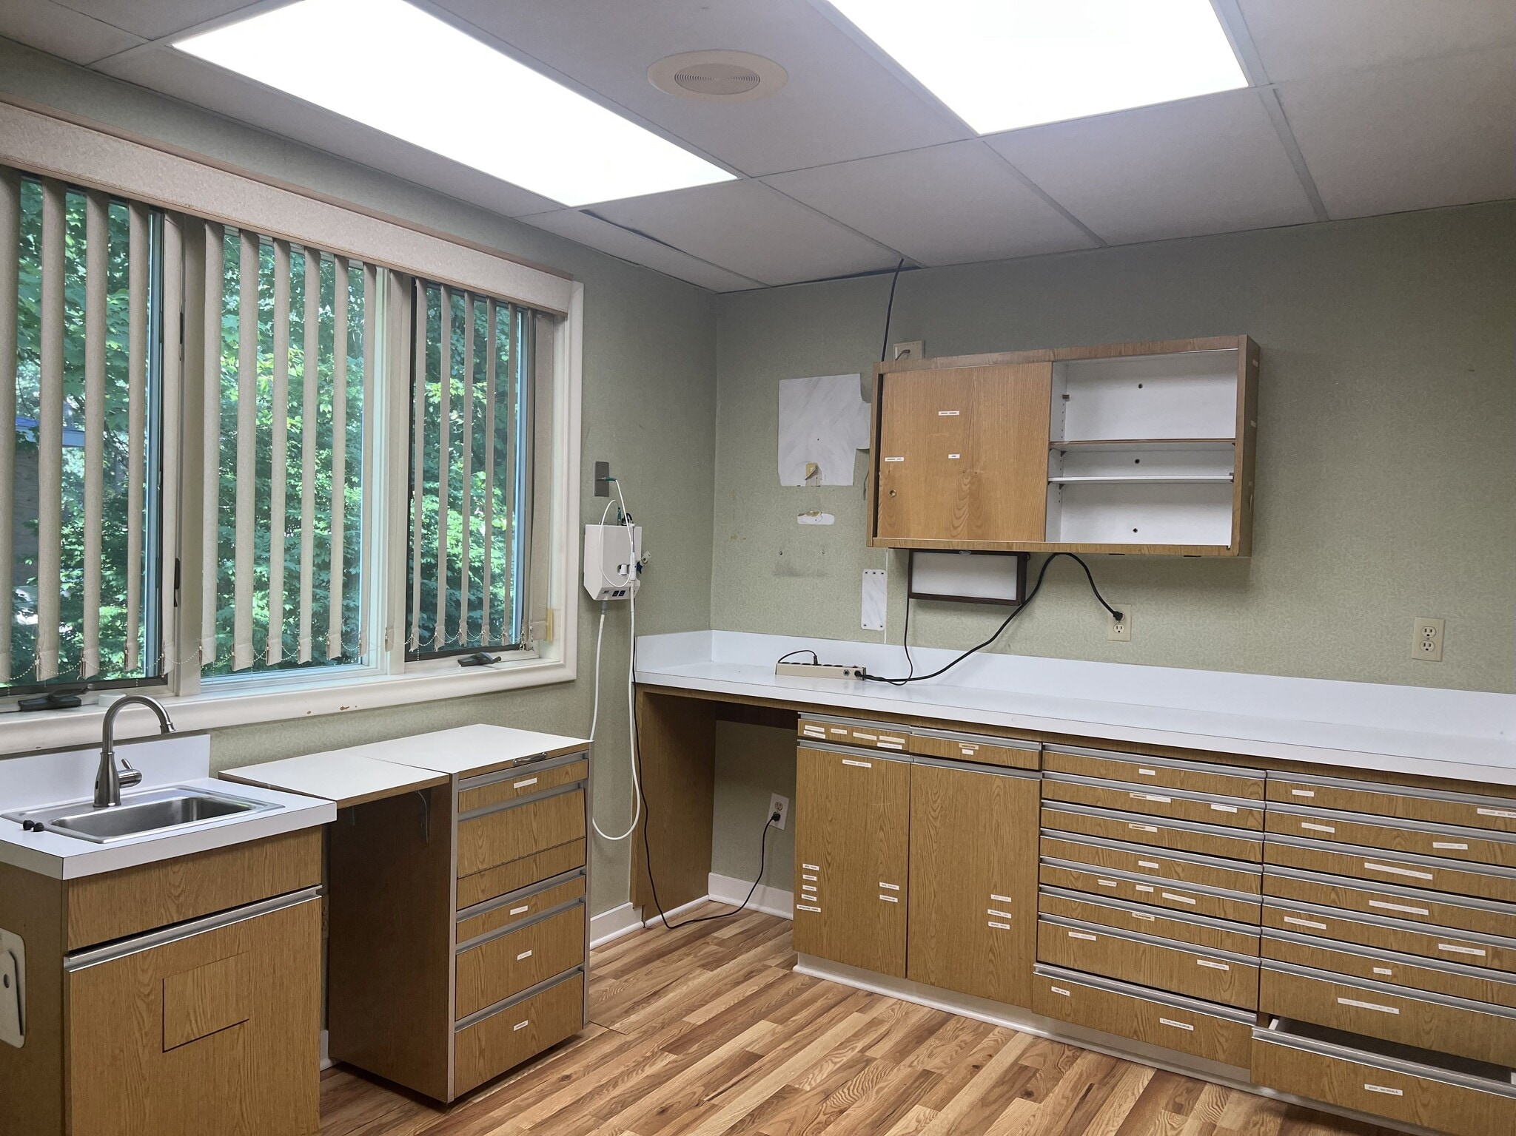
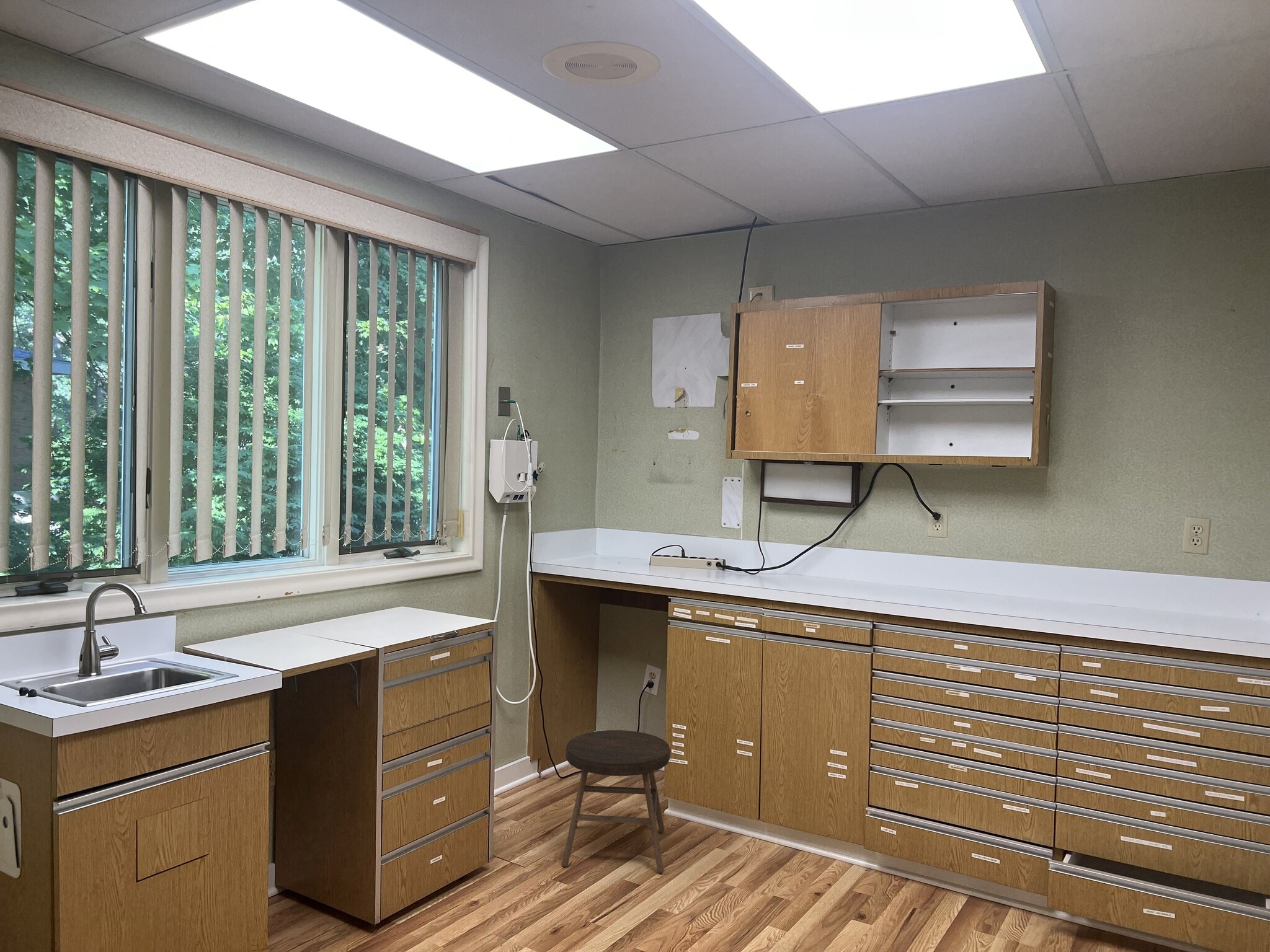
+ stool [561,729,671,874]
